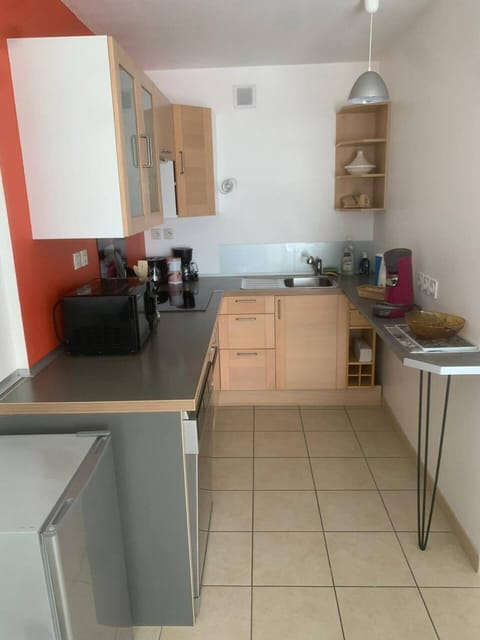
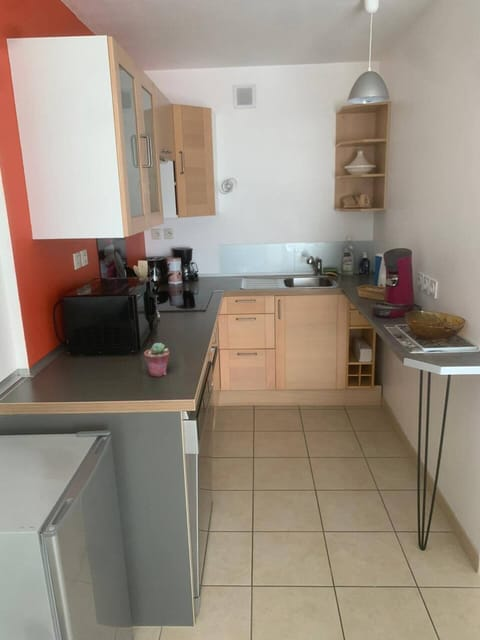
+ potted succulent [143,342,170,378]
